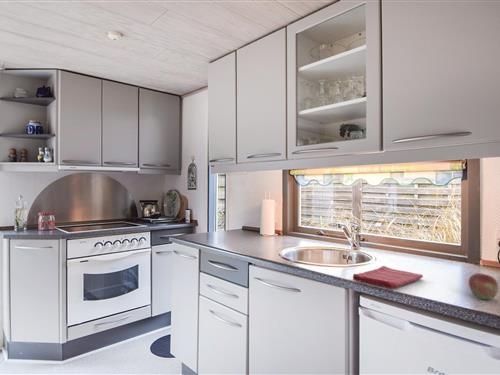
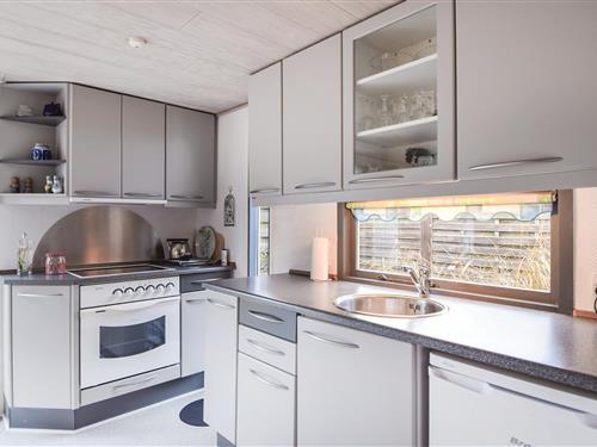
- dish towel [352,265,424,290]
- fruit [468,272,499,300]
